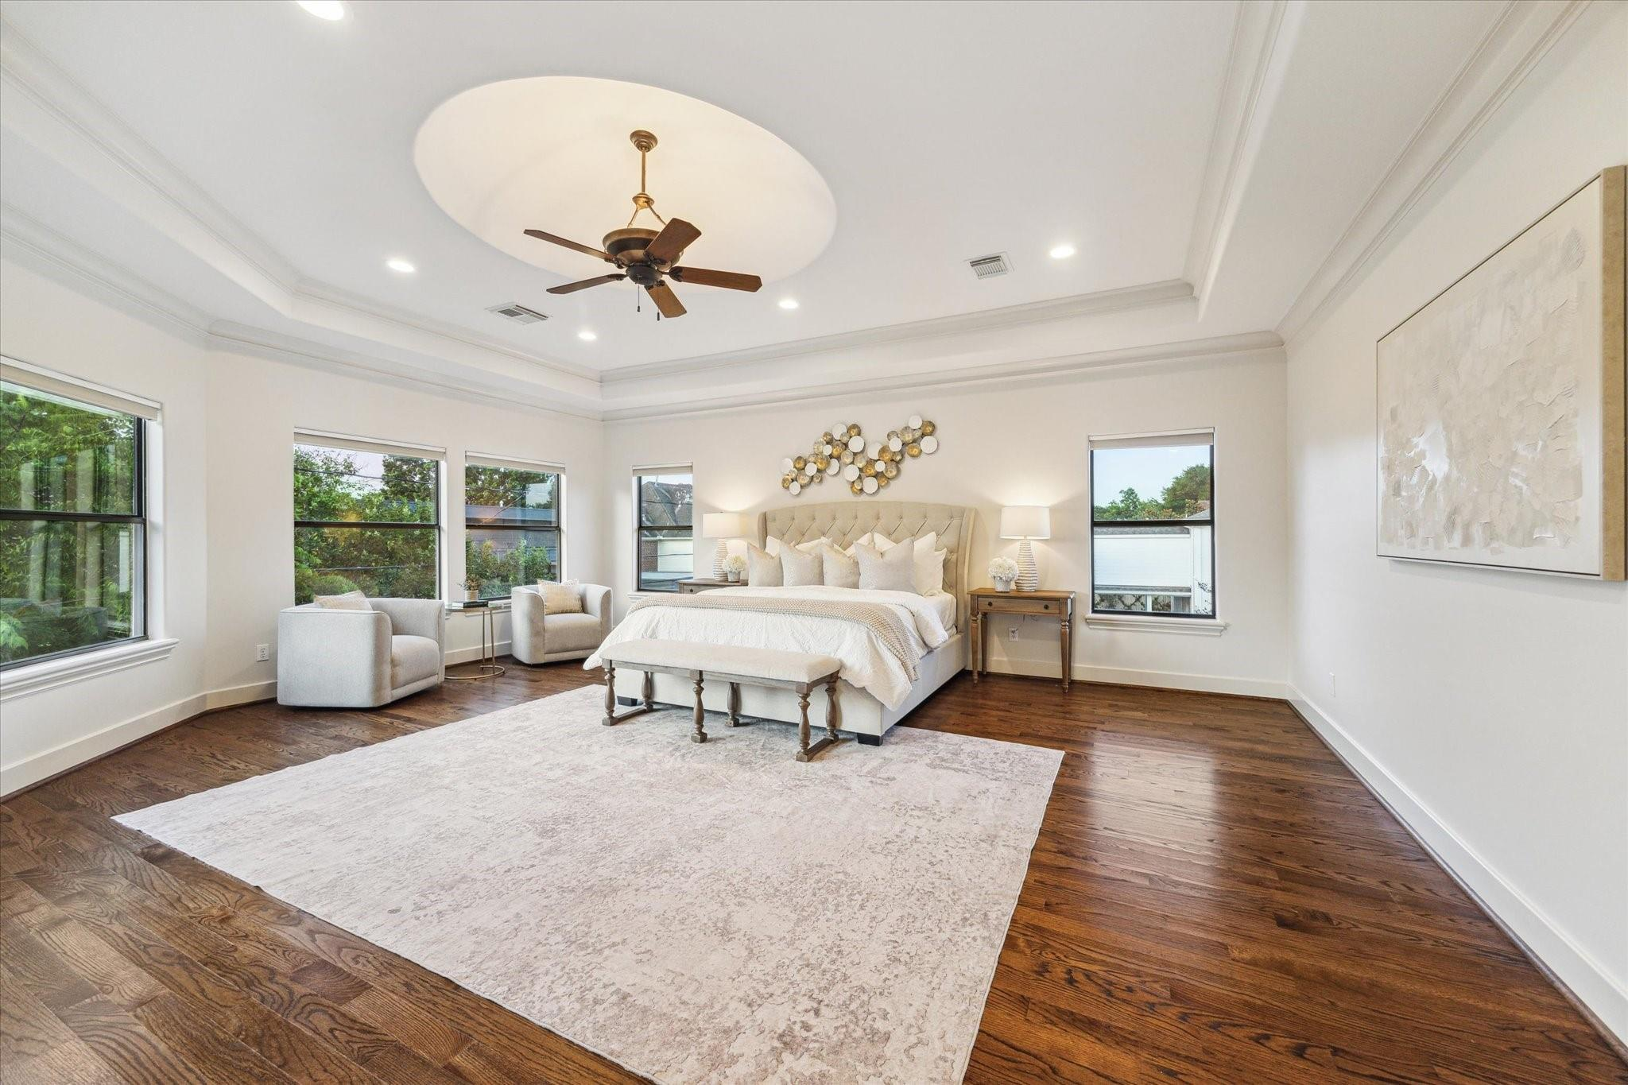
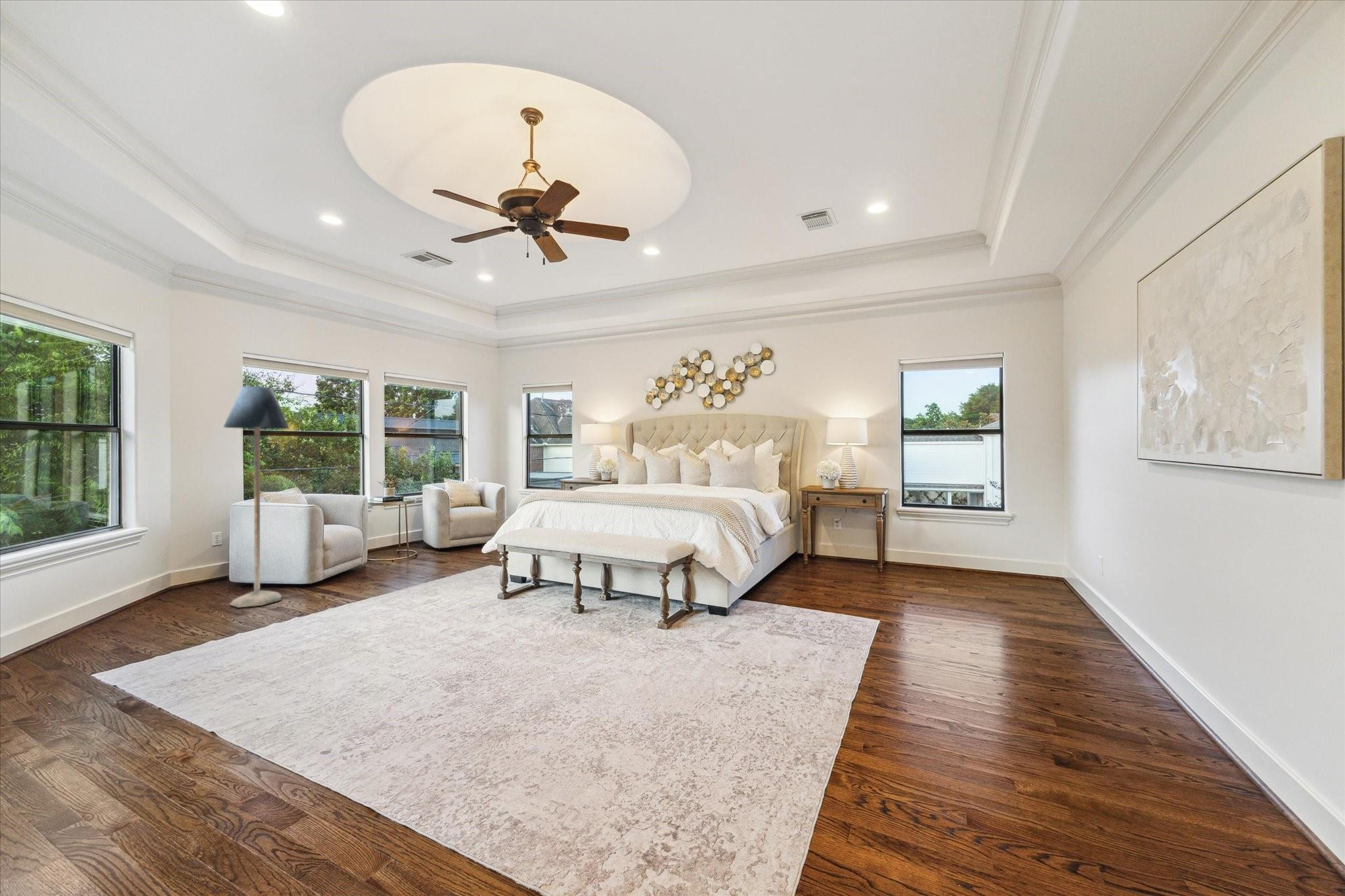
+ floor lamp [223,385,290,608]
